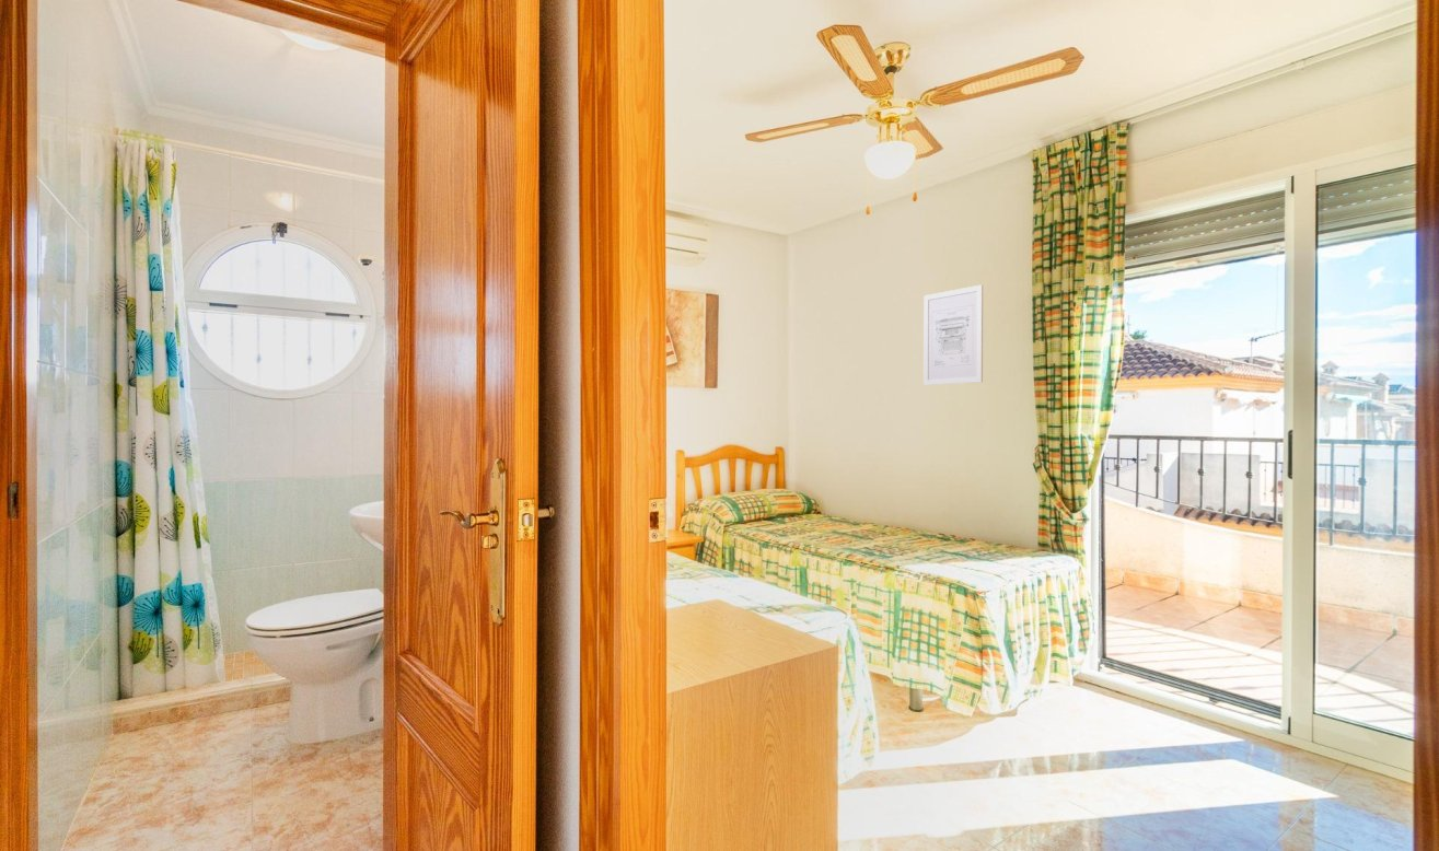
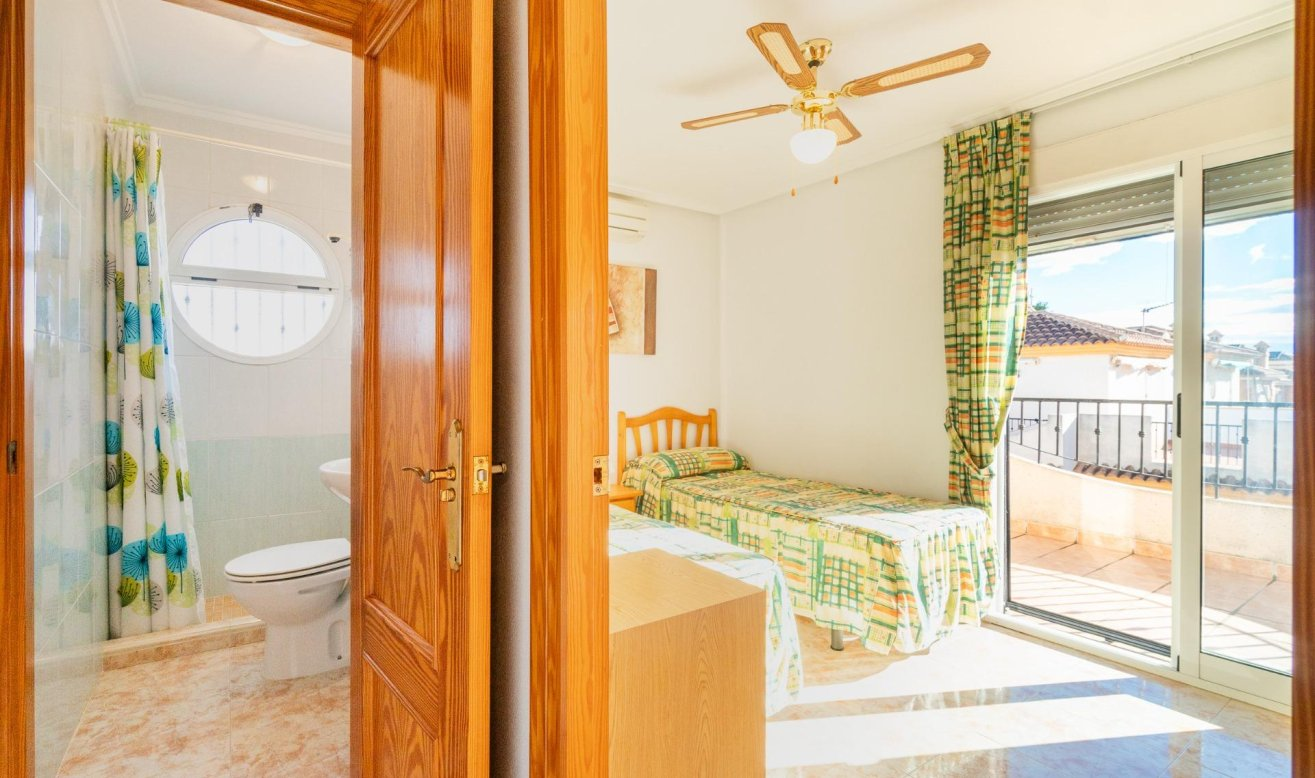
- wall art [922,283,984,386]
